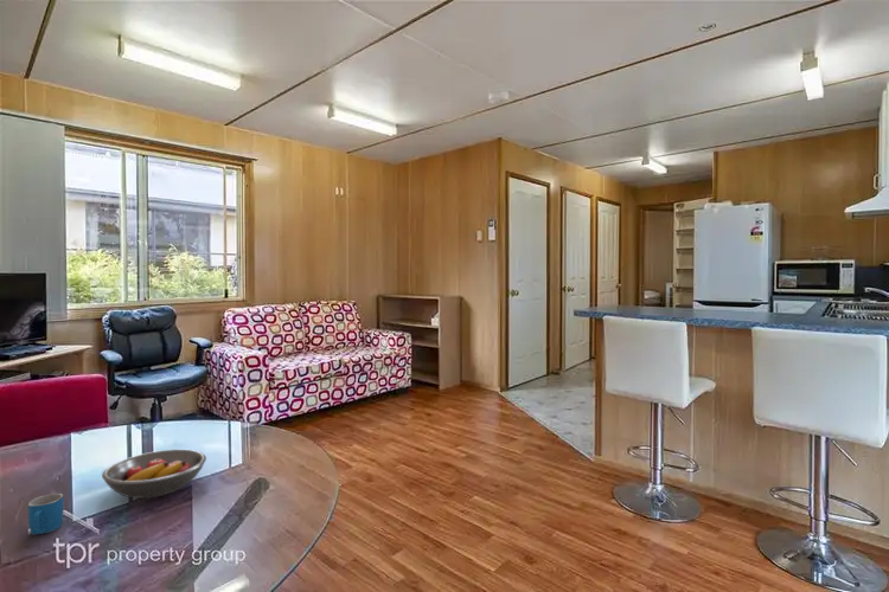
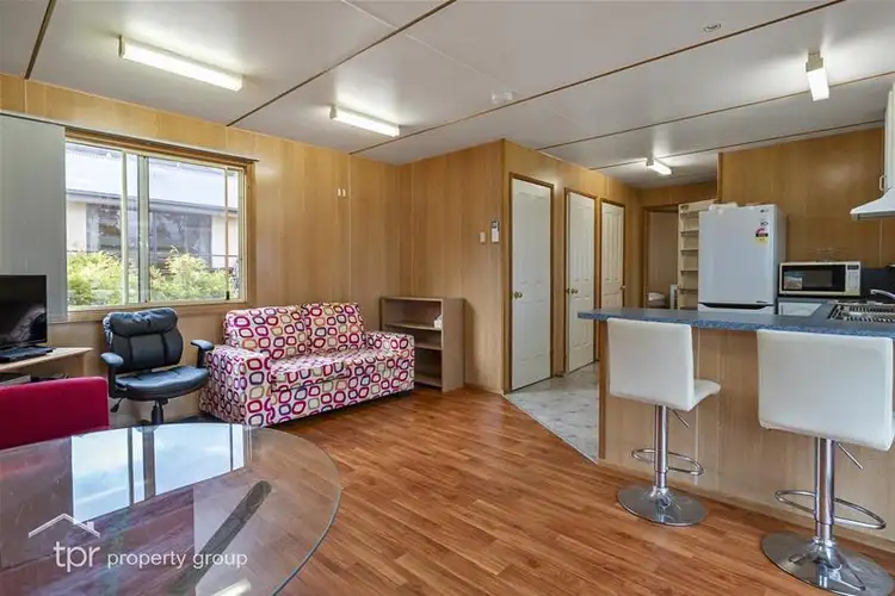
- mug [27,493,64,535]
- fruit bowl [101,449,207,500]
